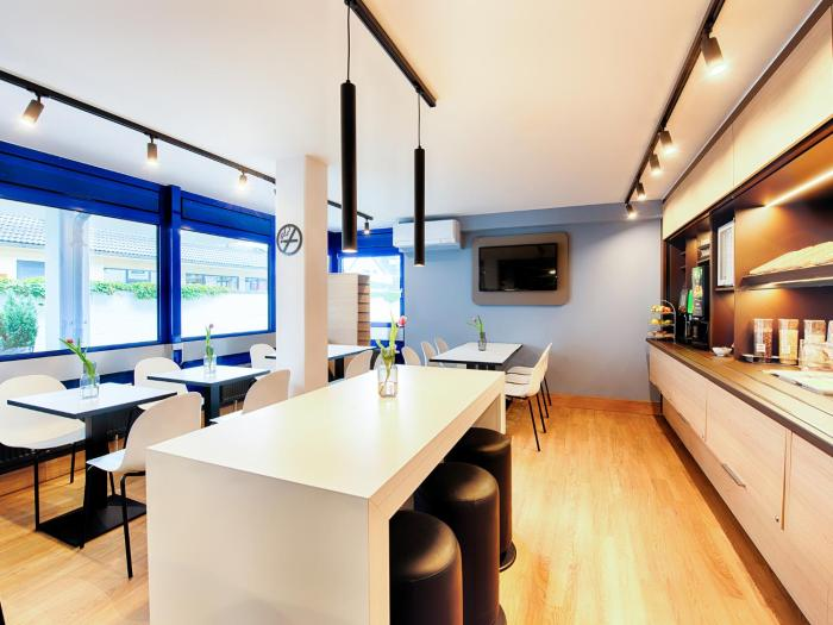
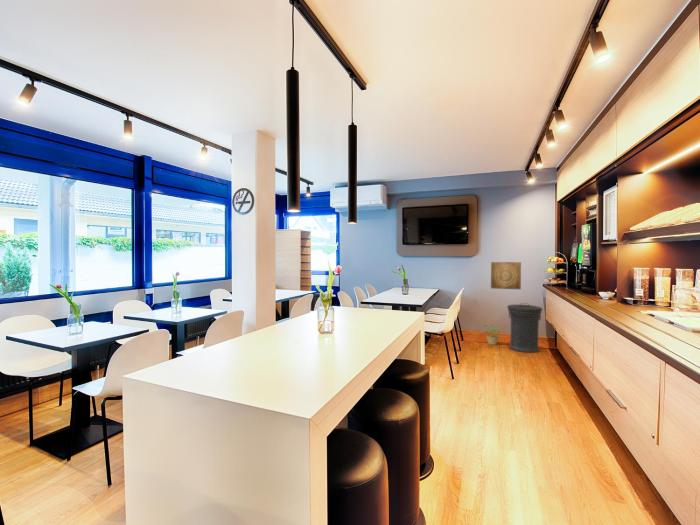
+ potted plant [483,324,502,346]
+ trash can [506,302,543,354]
+ wall art [490,261,522,290]
